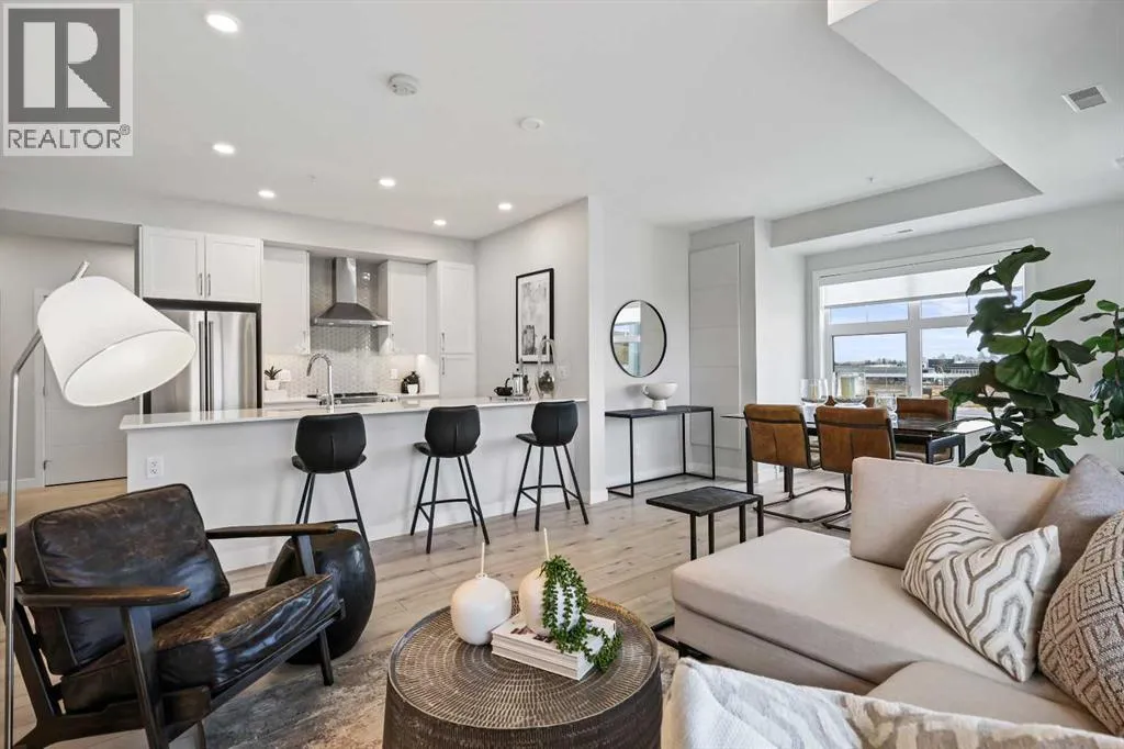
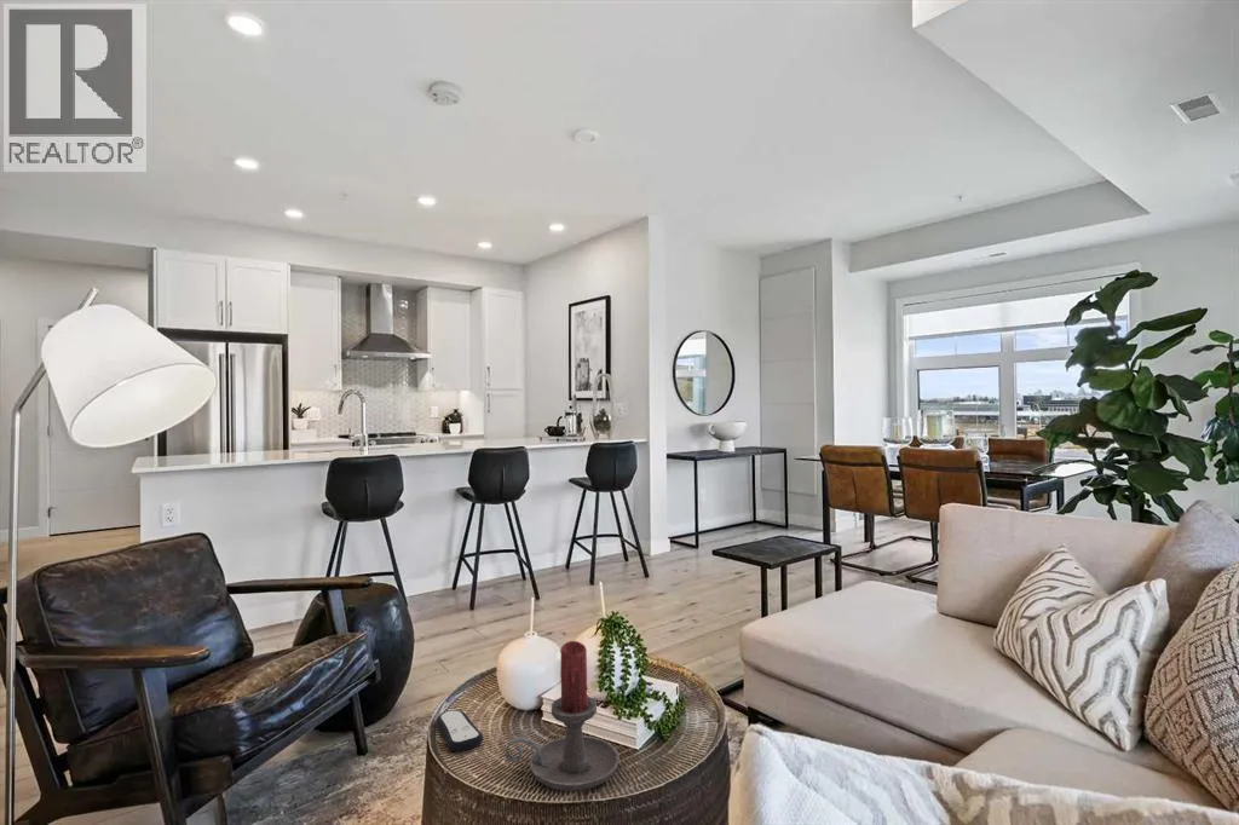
+ candle holder [503,640,621,792]
+ remote control [436,709,484,752]
